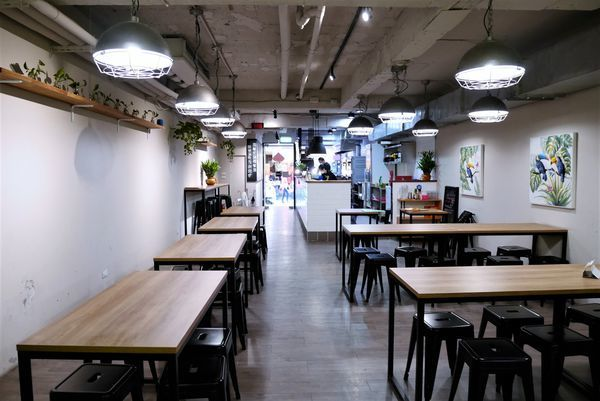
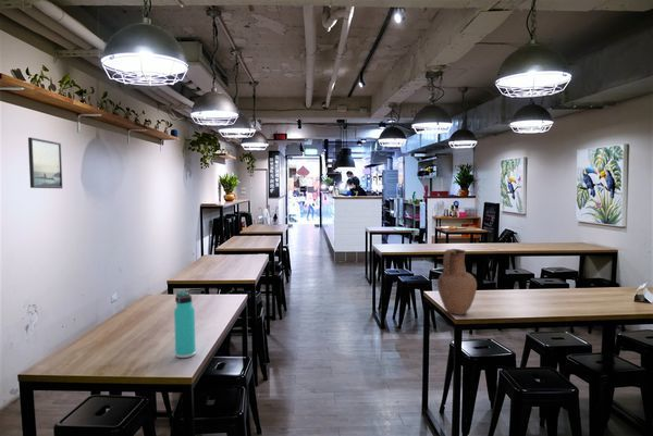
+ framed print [27,136,63,189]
+ vase [436,248,478,315]
+ thermos bottle [173,289,197,359]
